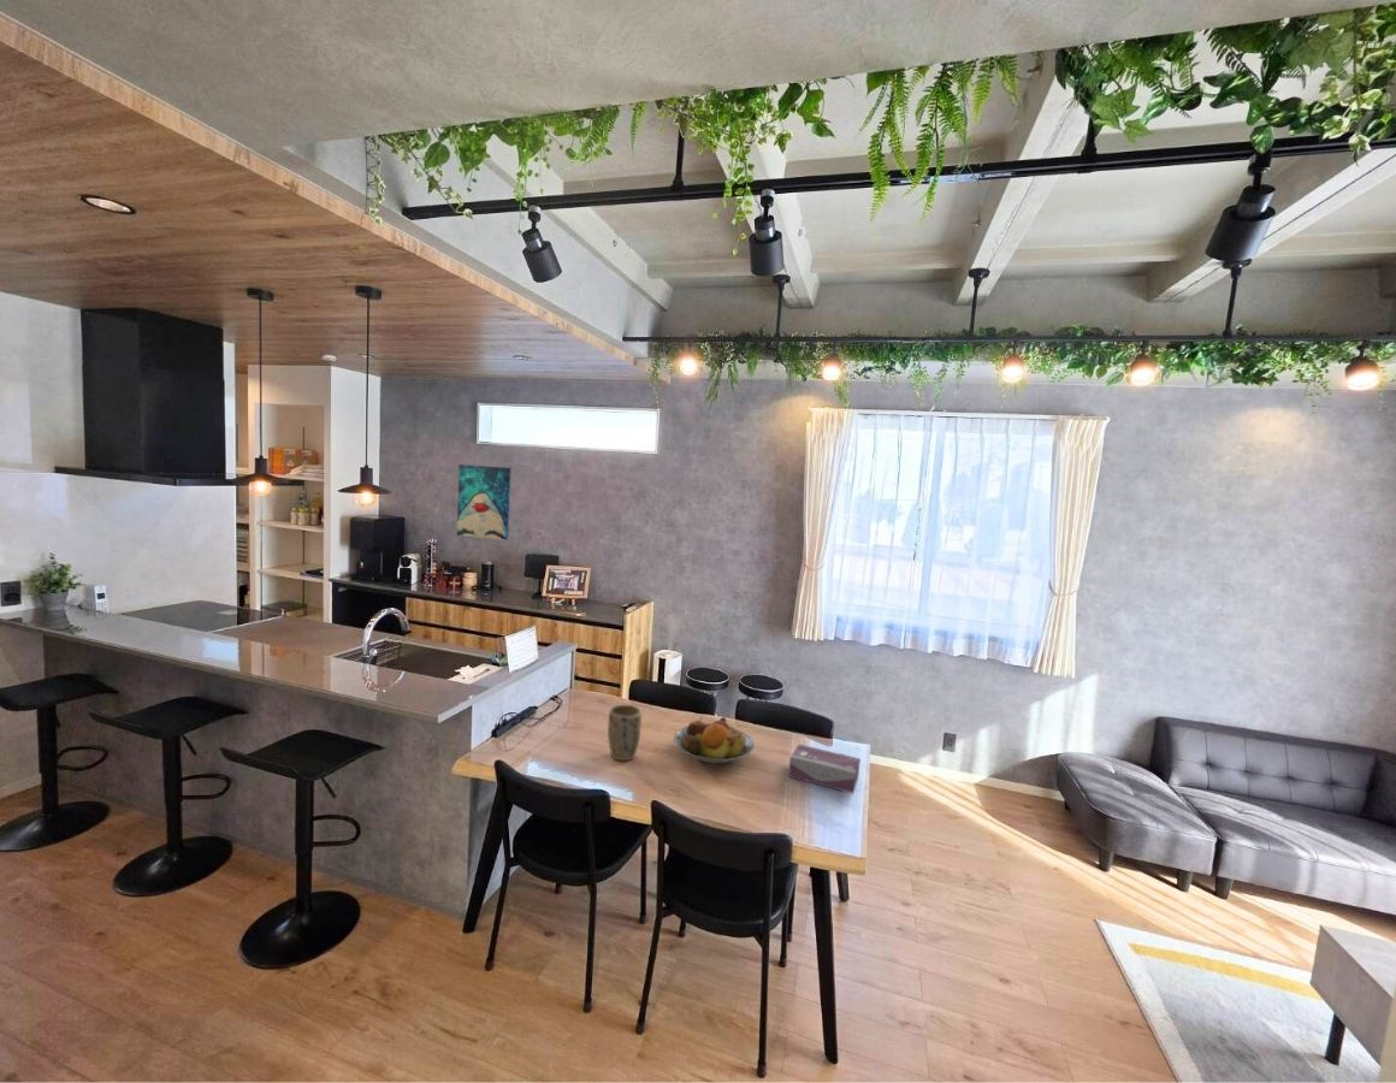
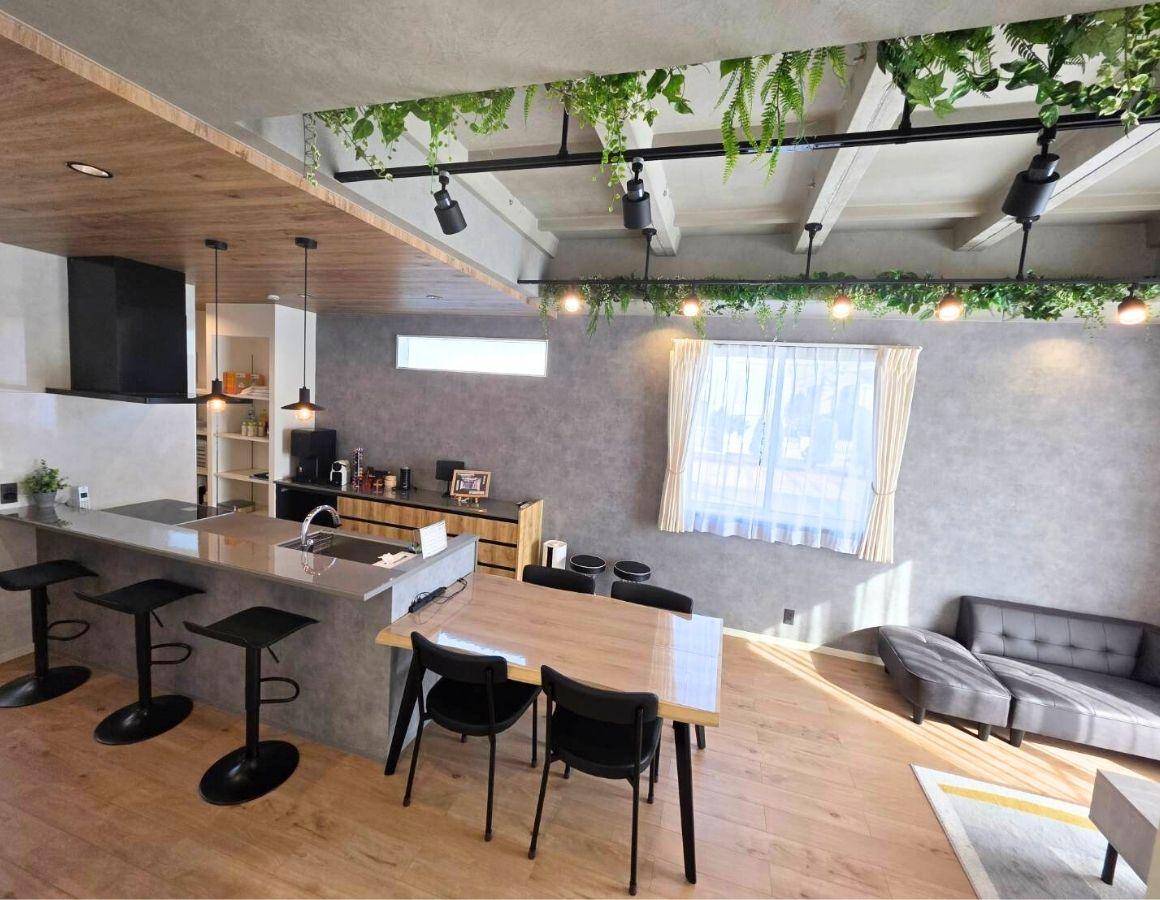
- wall art [456,463,511,542]
- tissue box [787,742,862,794]
- fruit bowl [673,716,756,764]
- plant pot [607,704,643,762]
